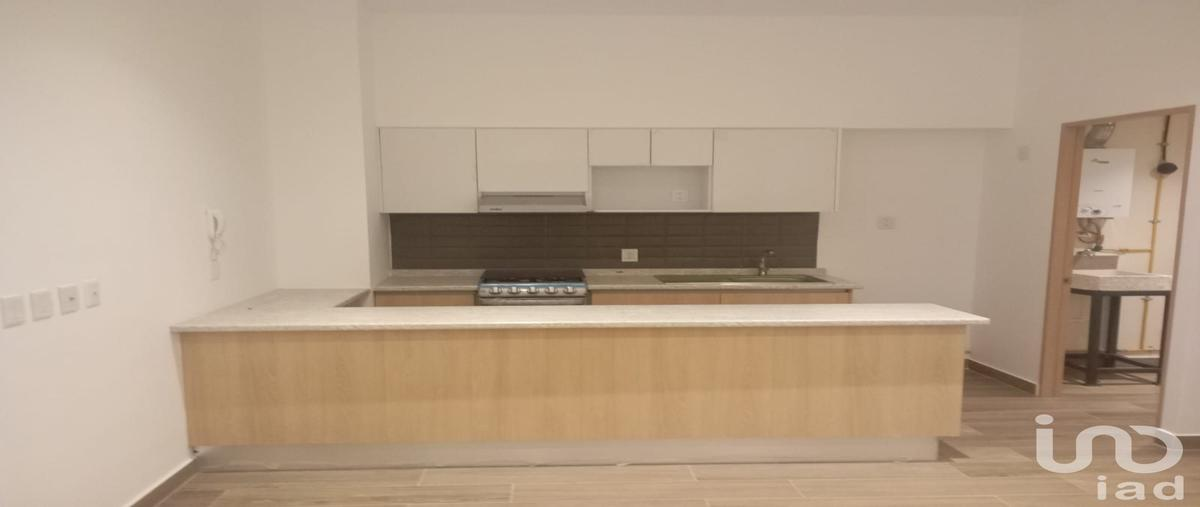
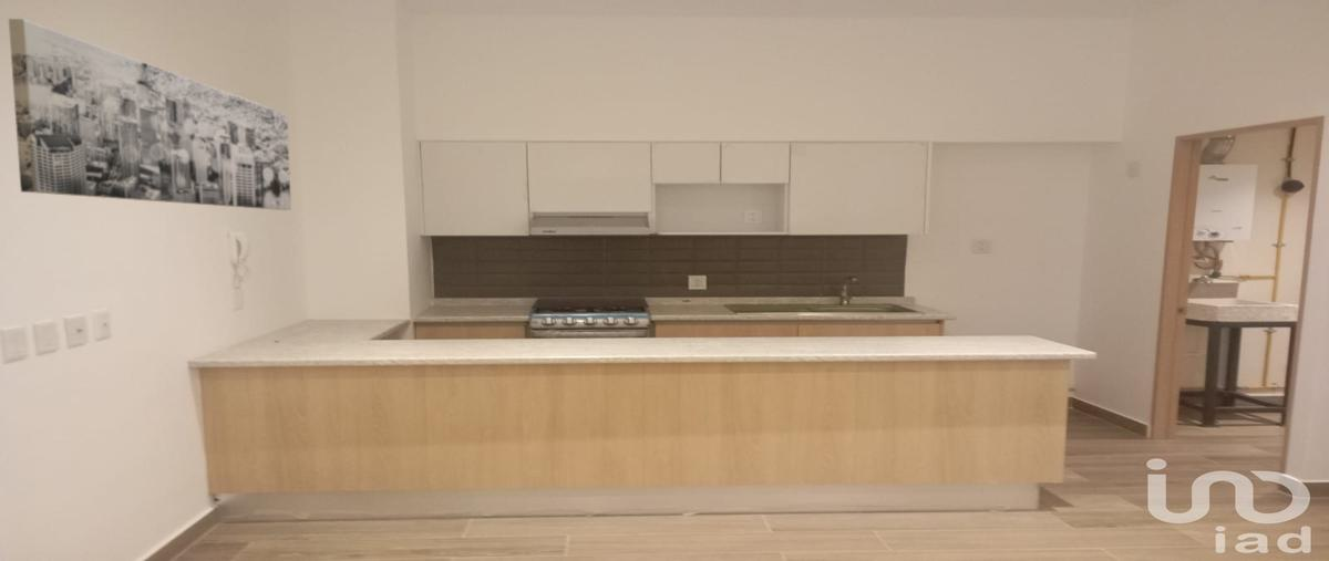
+ wall art [8,18,292,211]
